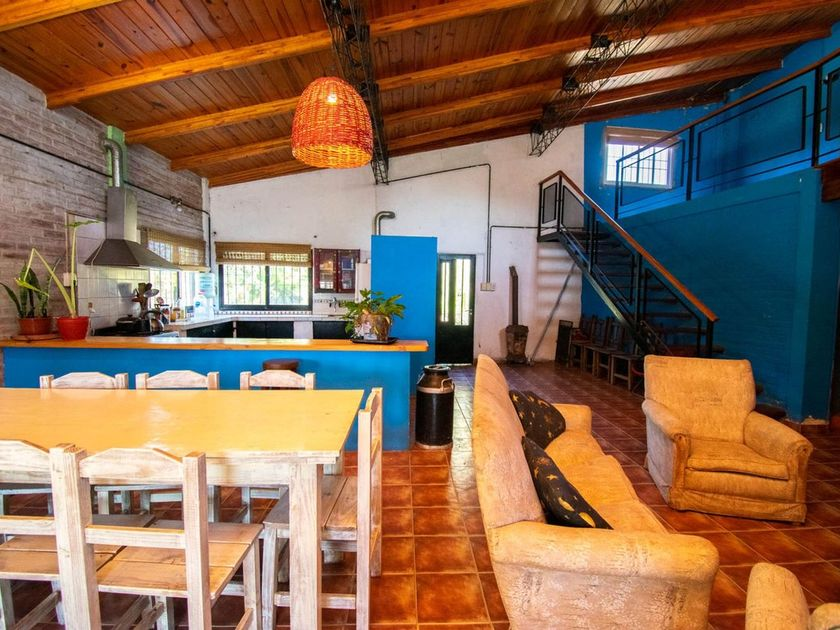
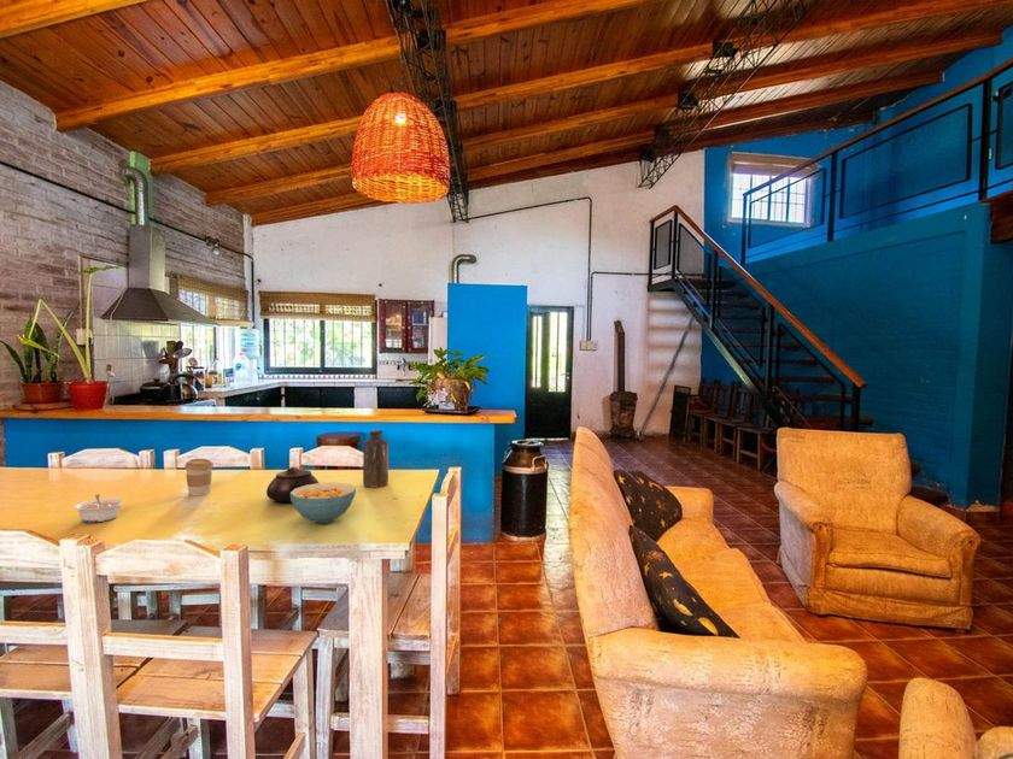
+ coffee cup [183,458,215,498]
+ bottle [362,429,390,489]
+ teapot [265,466,320,504]
+ cereal bowl [289,482,357,524]
+ legume [72,493,125,523]
